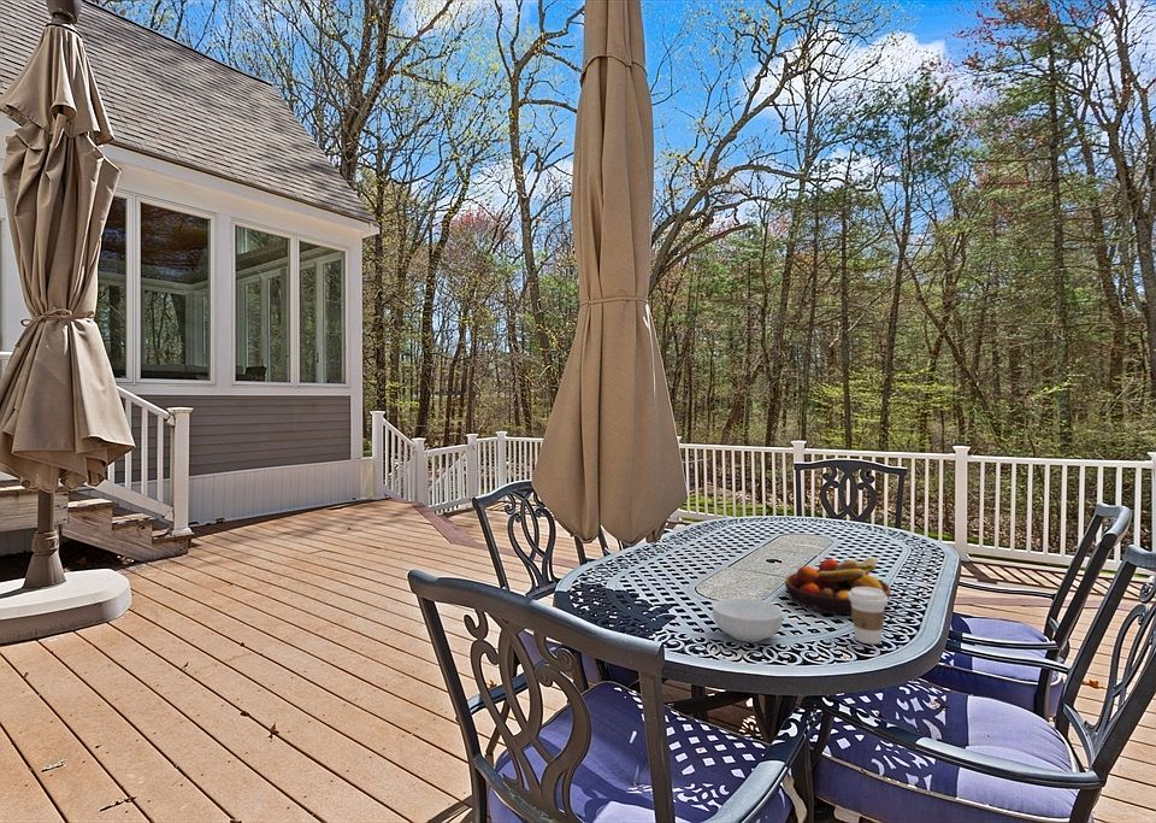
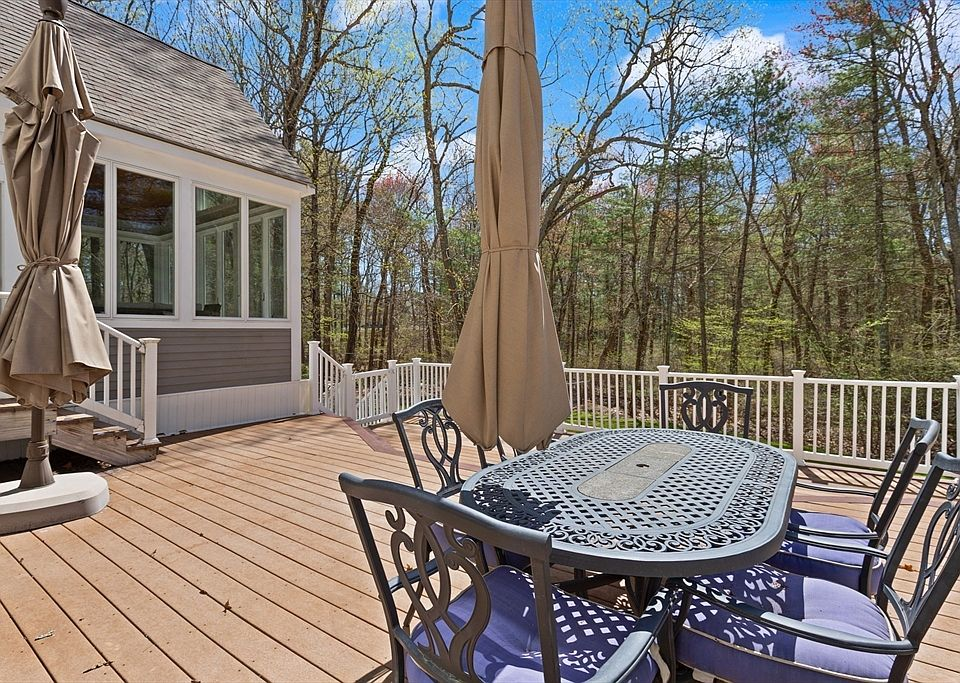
- coffee cup [848,587,889,645]
- cereal bowl [712,596,784,643]
- fruit bowl [784,557,892,616]
